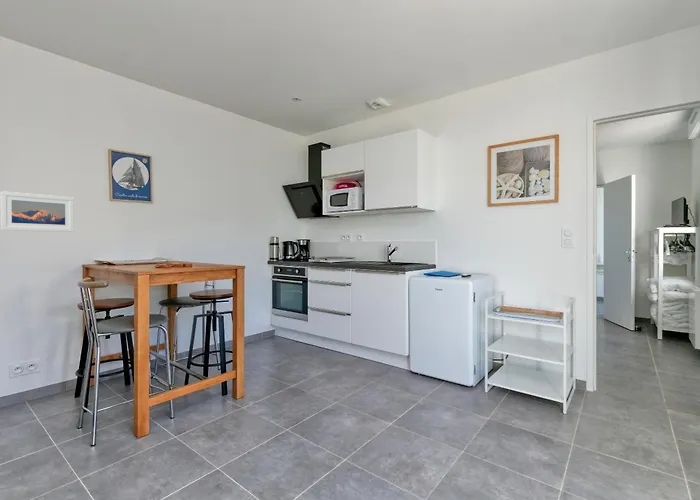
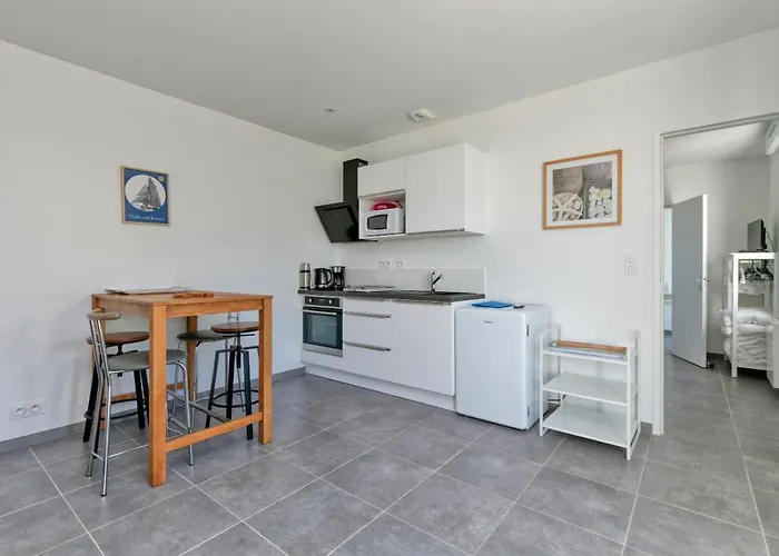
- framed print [0,190,75,233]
